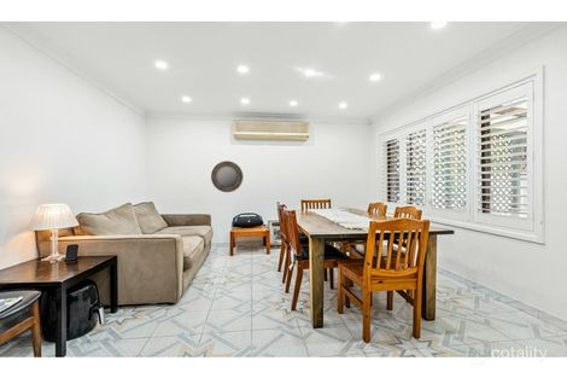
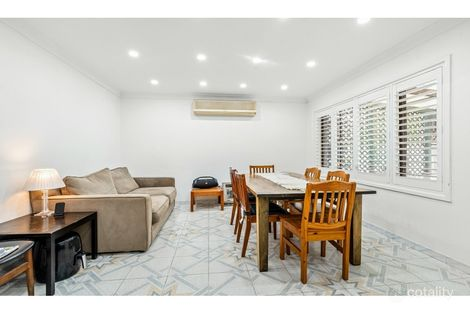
- home mirror [210,159,244,193]
